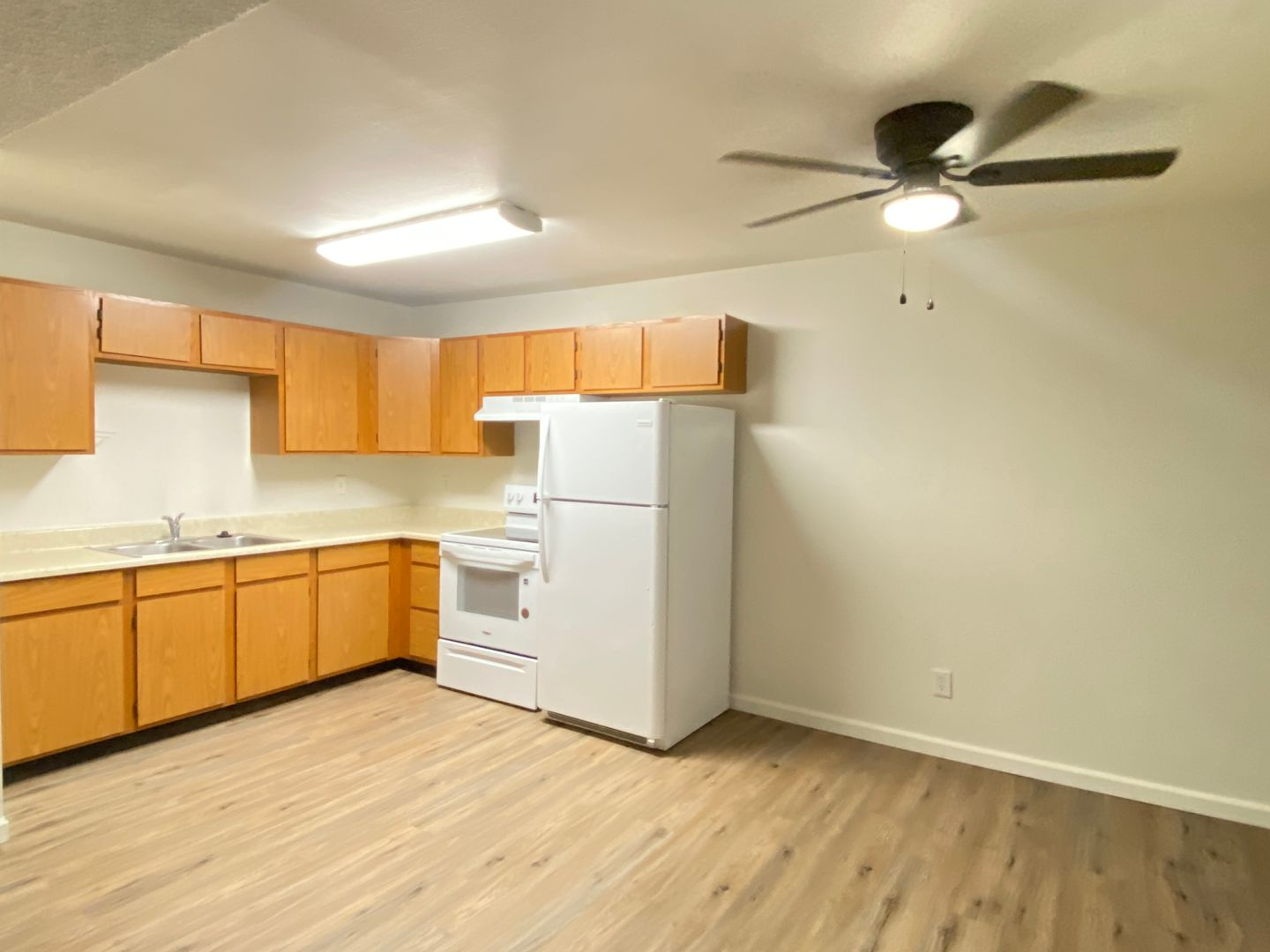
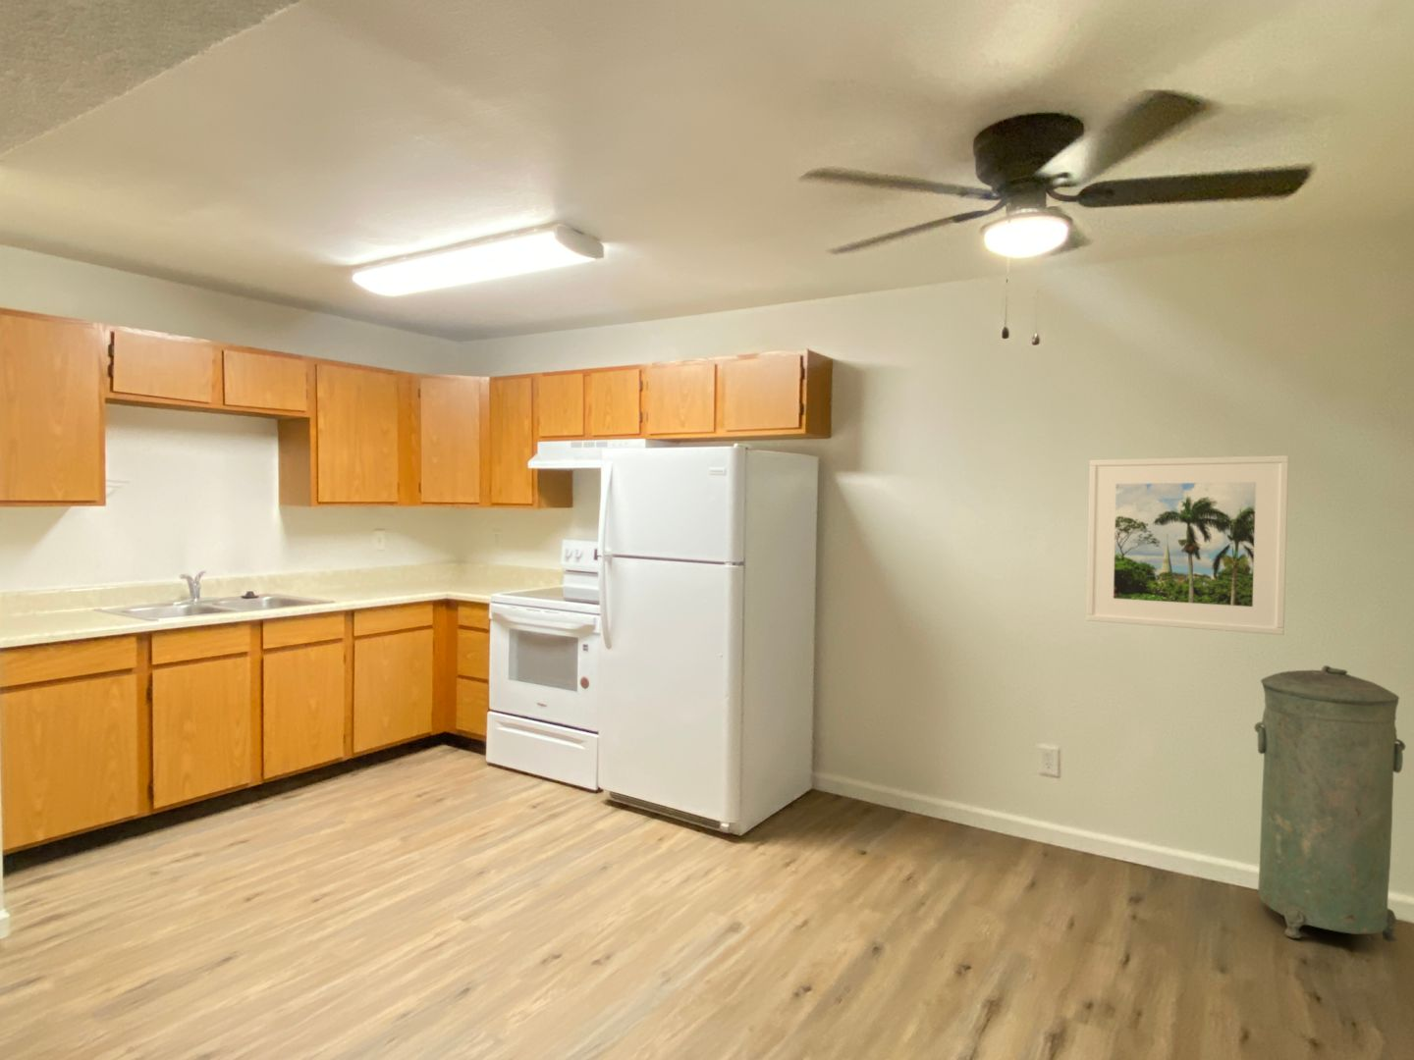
+ trash can [1254,665,1406,943]
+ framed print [1086,454,1290,636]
